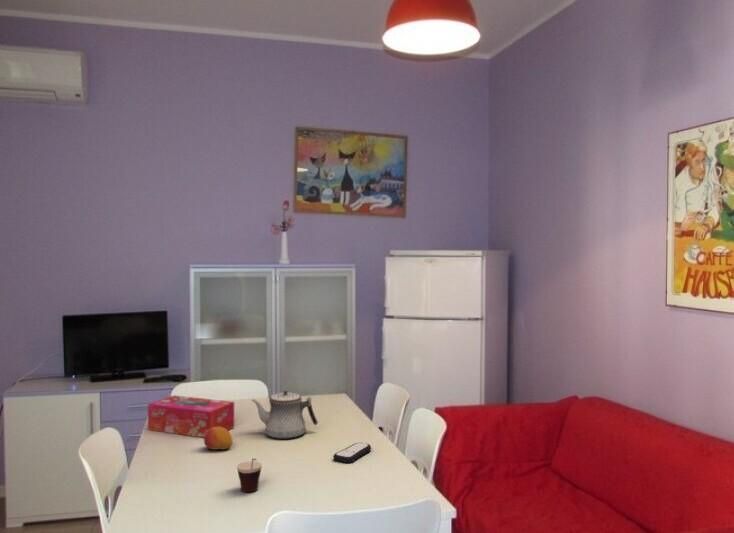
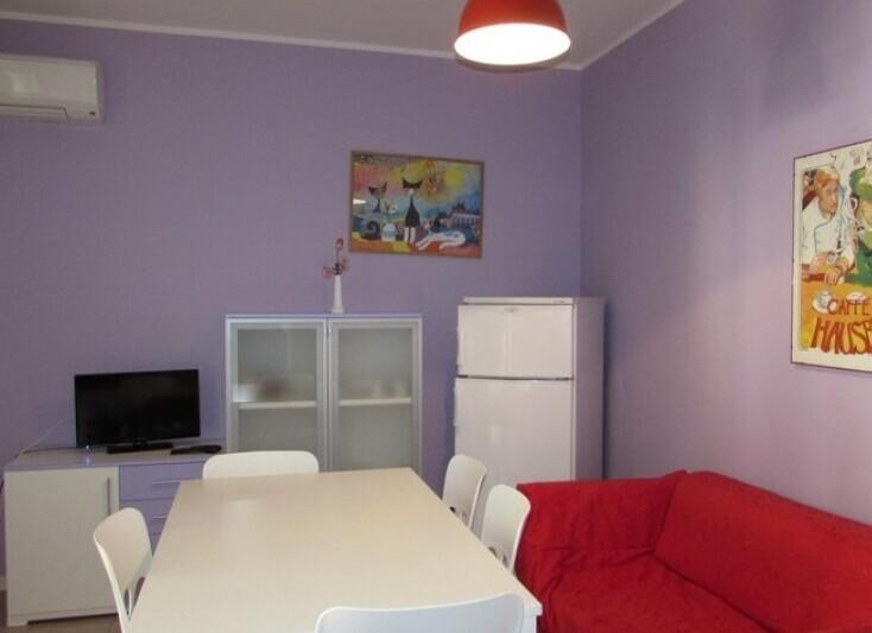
- fruit [203,427,234,451]
- tissue box [147,394,235,438]
- cup [236,458,263,493]
- remote control [332,442,372,464]
- teapot [250,390,319,440]
